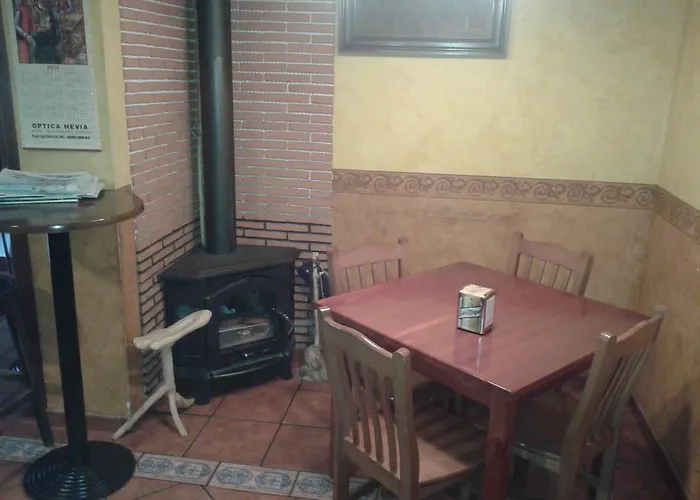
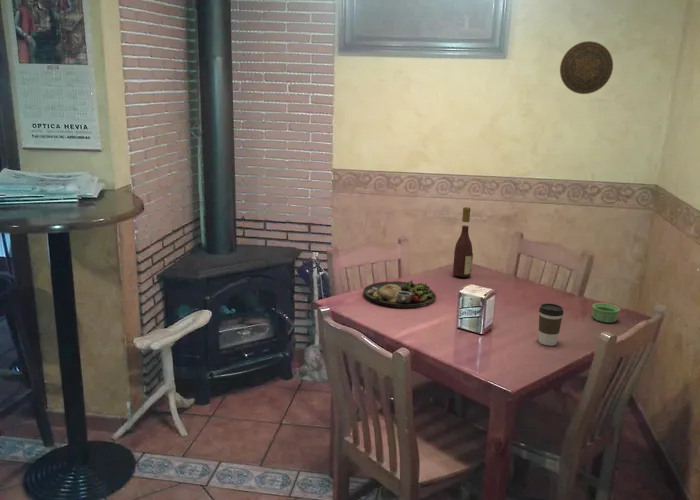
+ decorative plate [559,40,614,95]
+ coffee cup [538,302,564,347]
+ wine bottle [452,206,474,278]
+ ramekin [592,302,621,324]
+ dinner plate [362,280,437,309]
